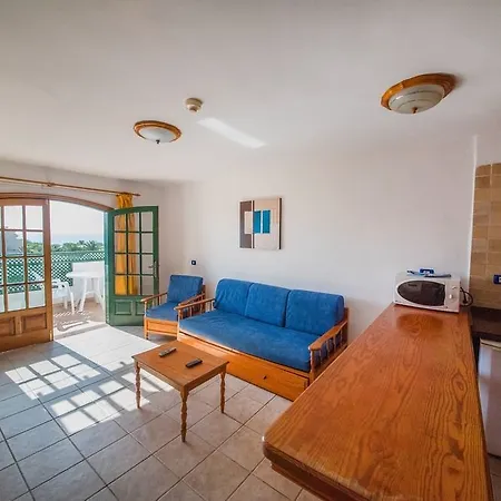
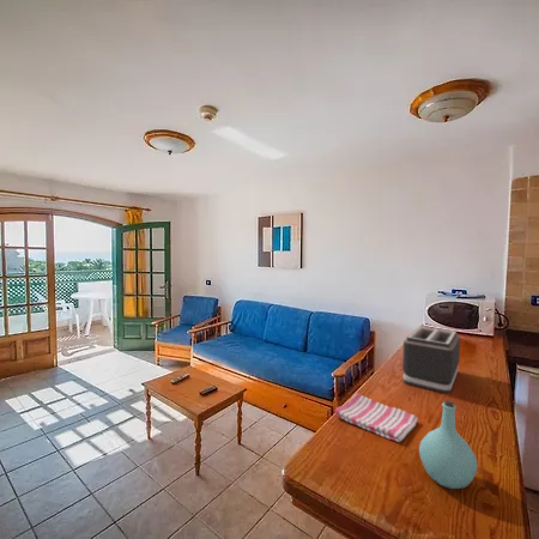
+ toaster [401,326,461,394]
+ bottle [418,398,479,490]
+ dish towel [333,392,419,443]
